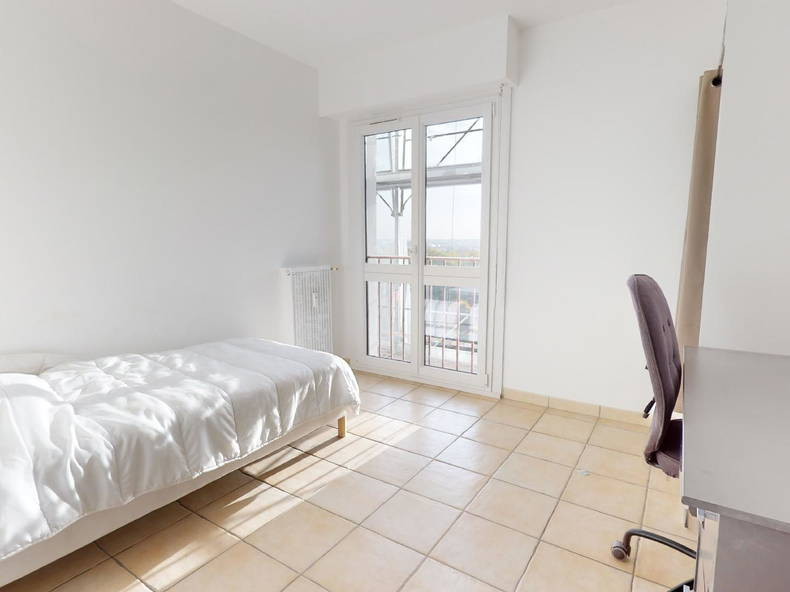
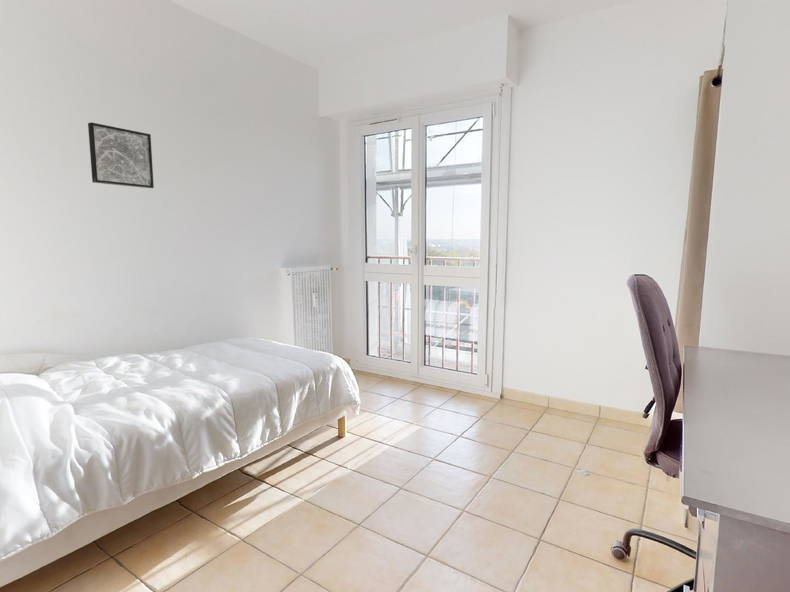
+ wall art [87,121,155,189]
